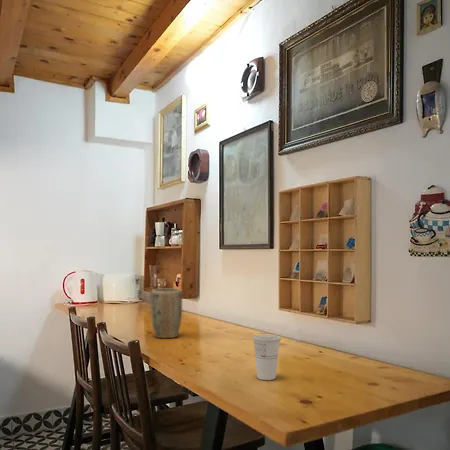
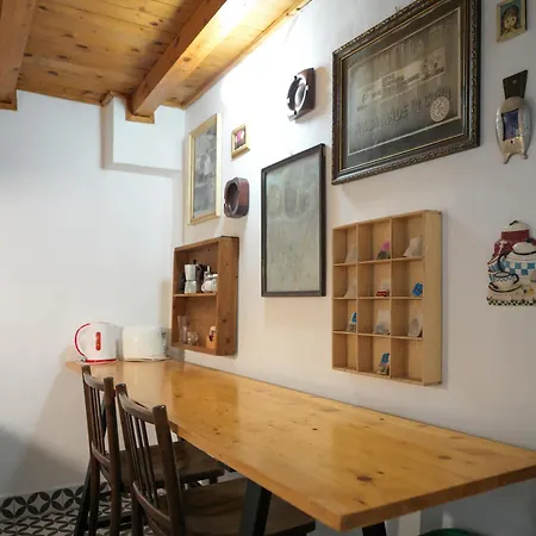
- cup [252,334,282,381]
- plant pot [150,287,183,339]
